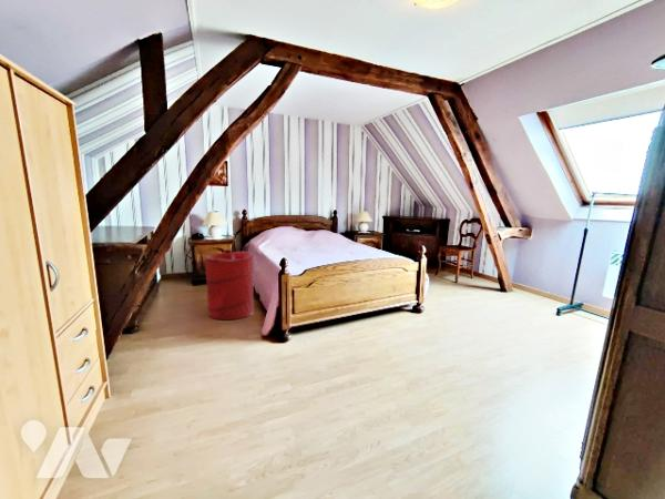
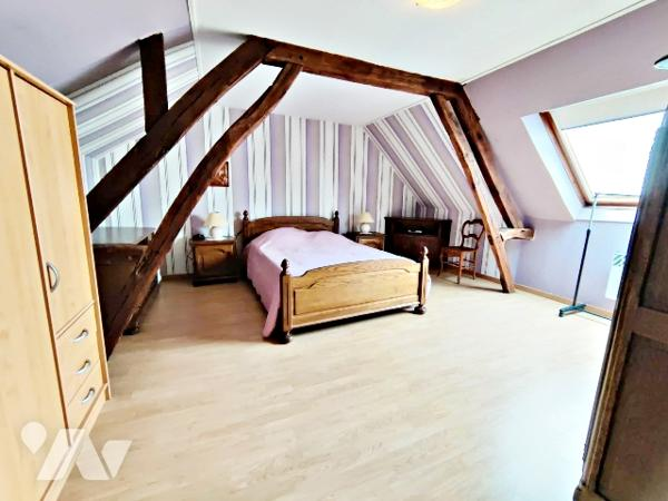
- laundry hamper [204,251,255,322]
